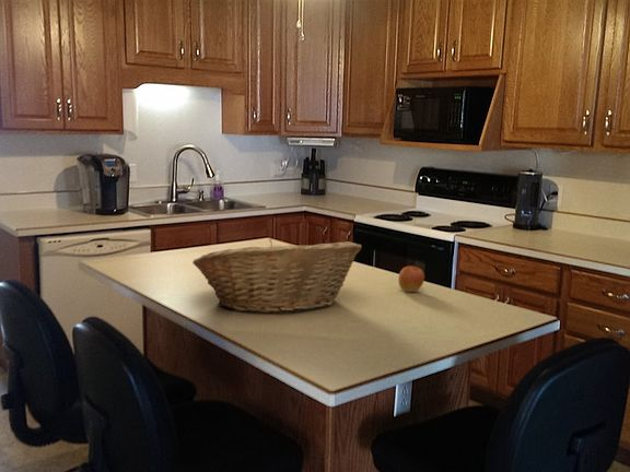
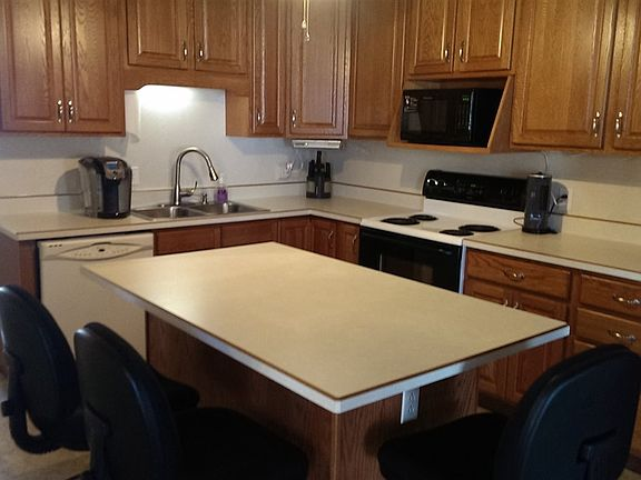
- apple [397,266,425,293]
- fruit basket [191,238,363,315]
